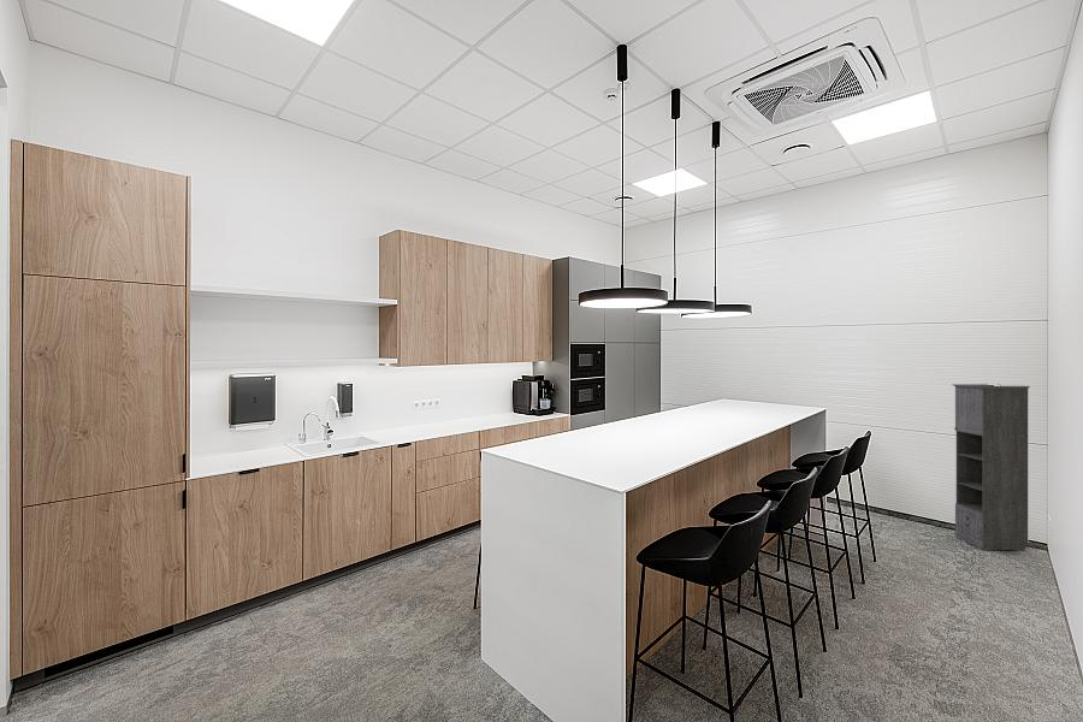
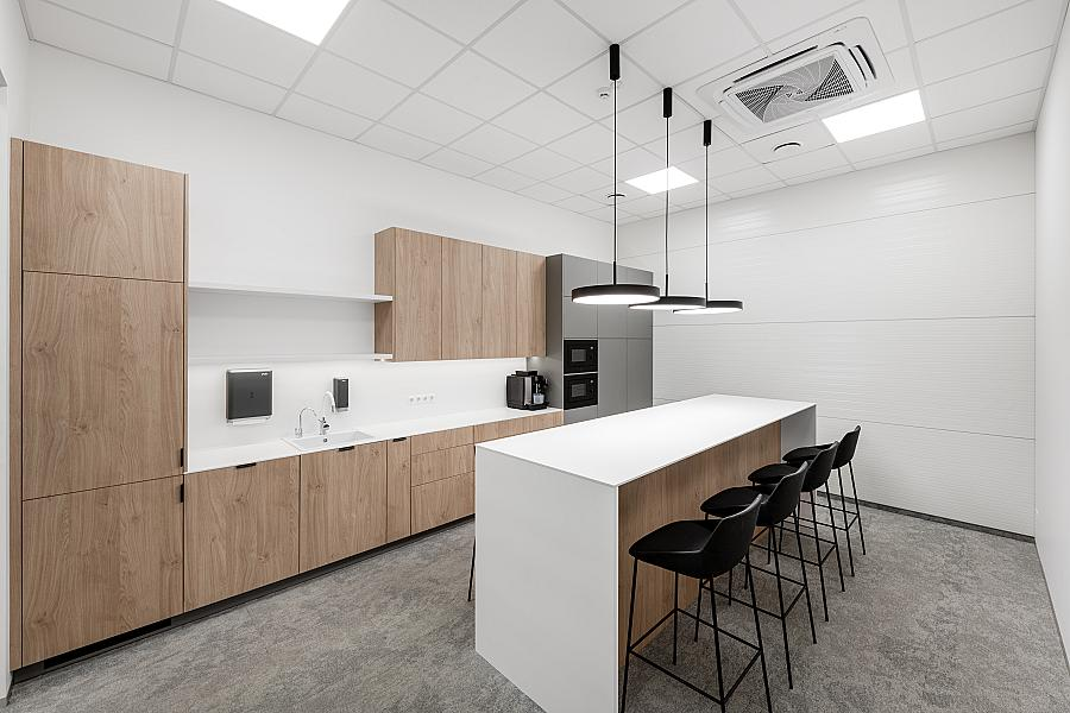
- storage cabinet [951,383,1031,551]
